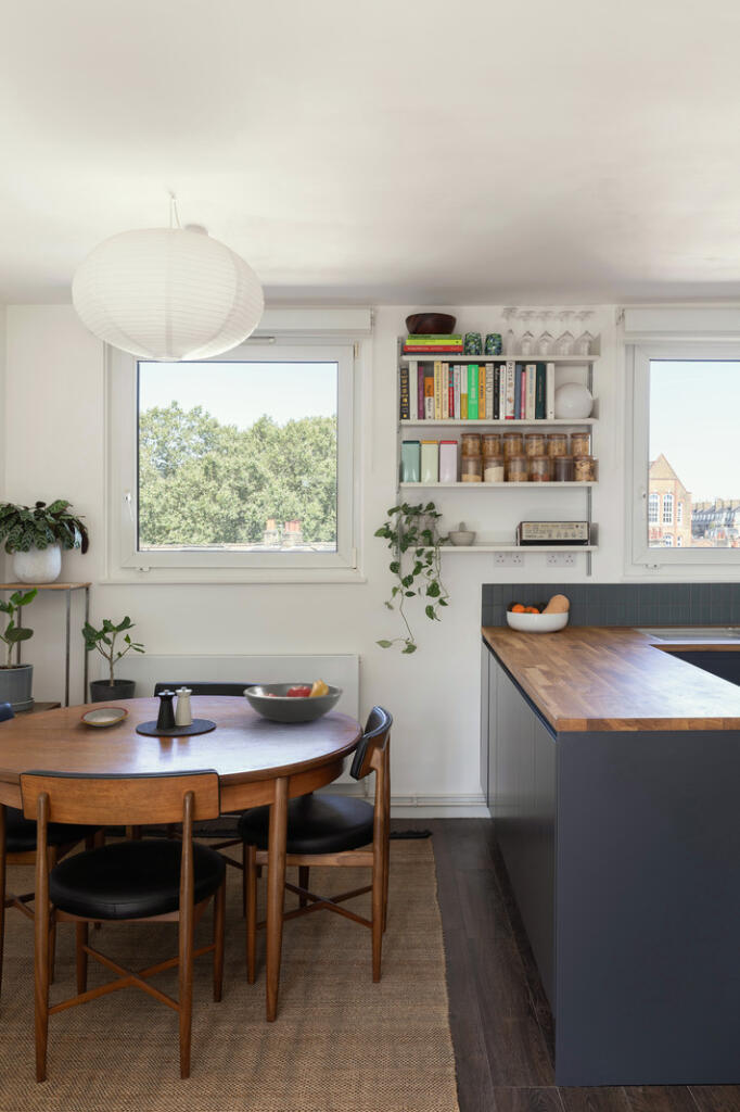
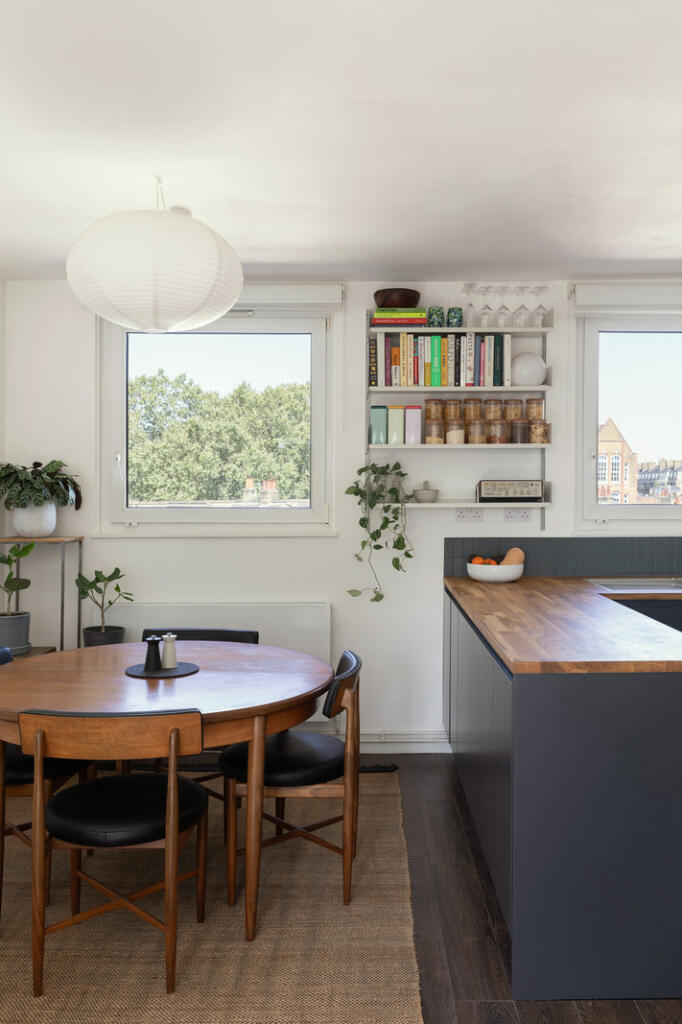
- plate [79,706,129,728]
- fruit bowl [243,678,344,723]
